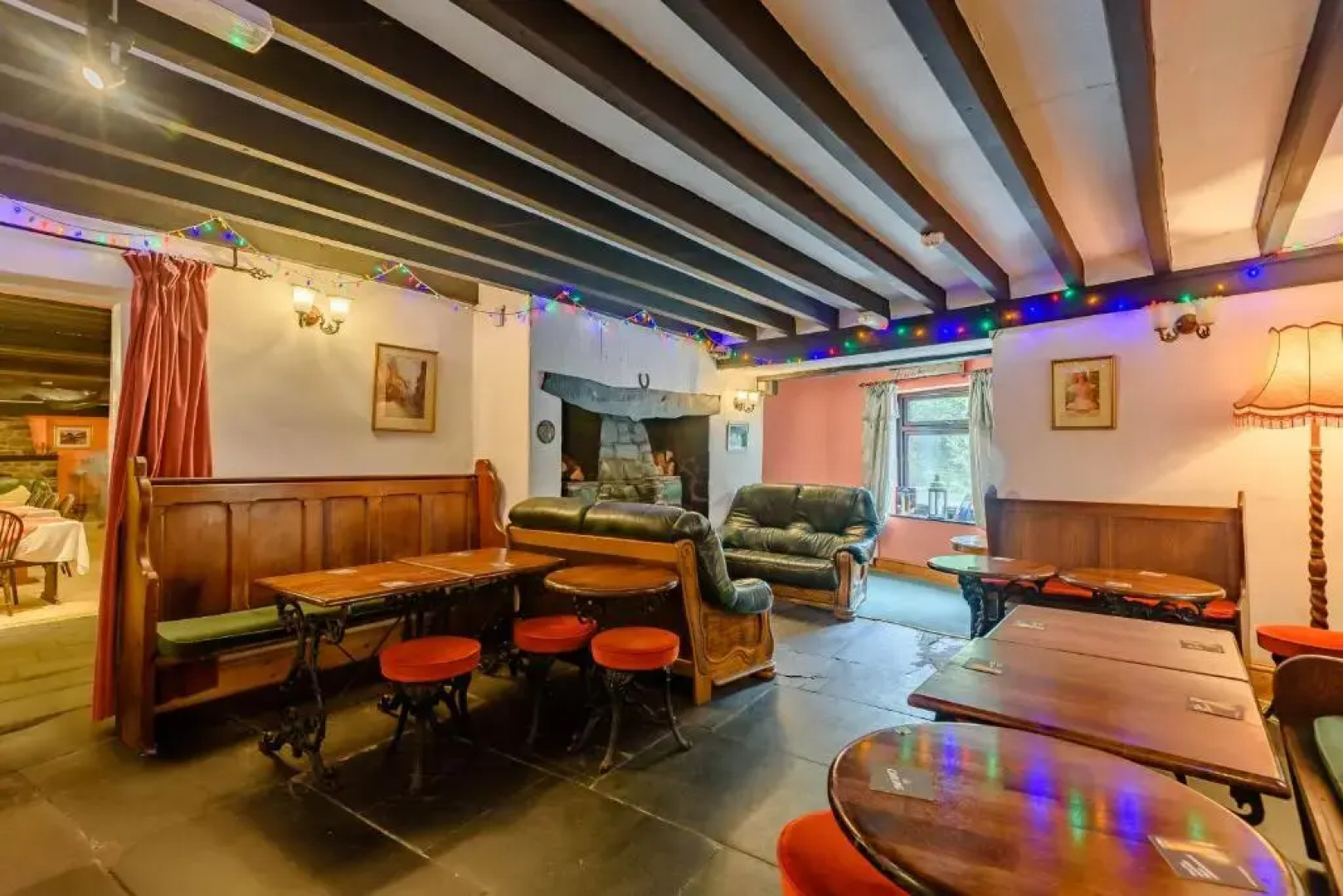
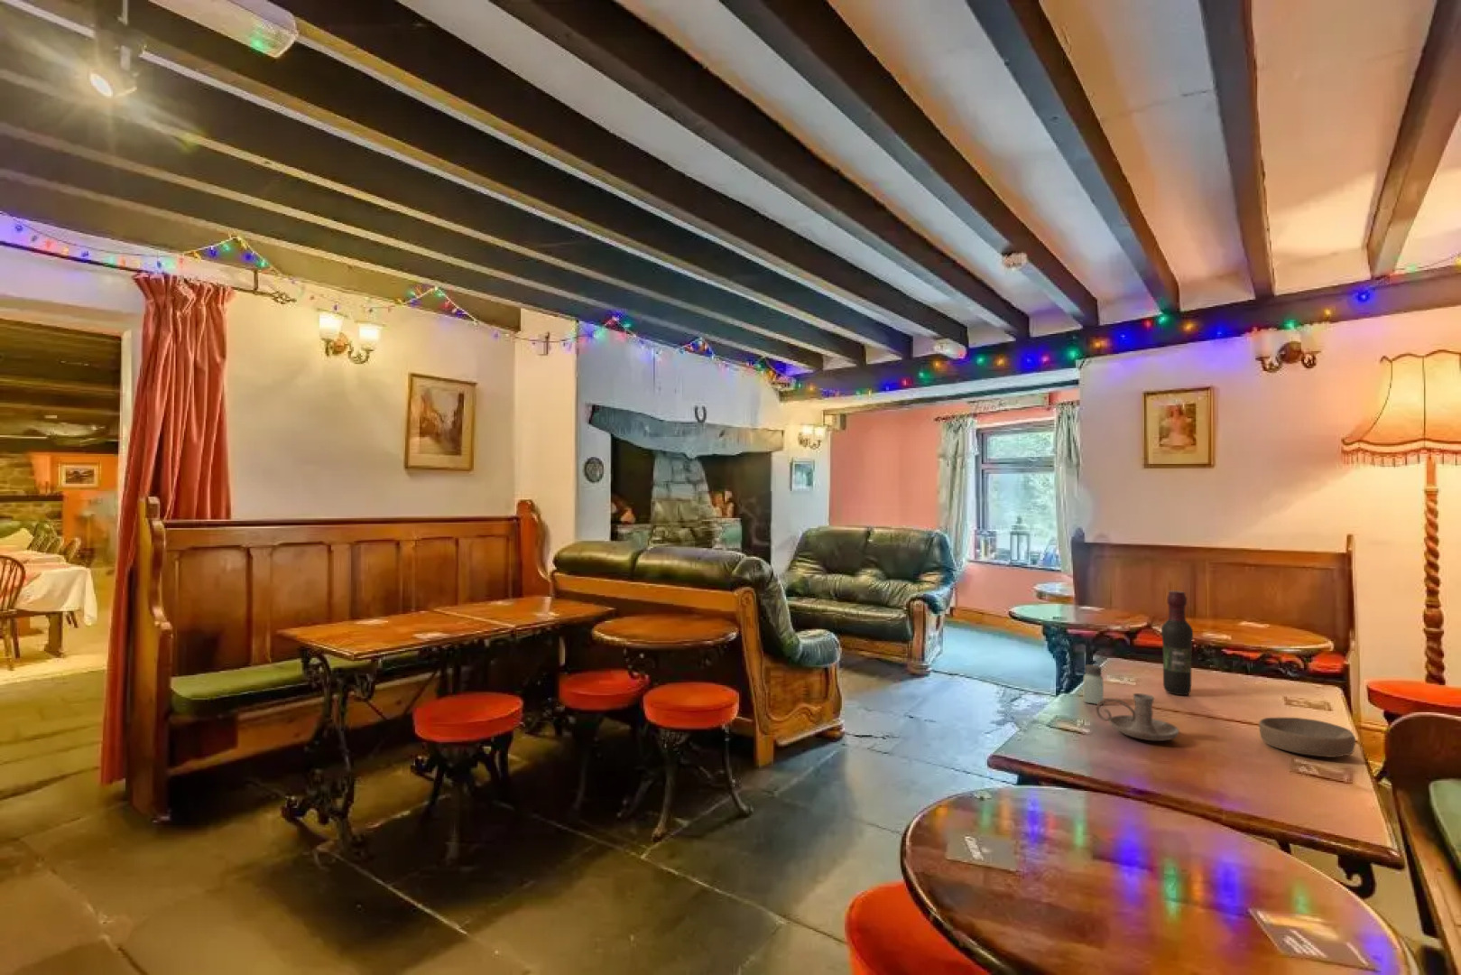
+ wine bottle [1161,590,1193,696]
+ candle holder [1095,692,1180,741]
+ bowl [1258,717,1357,758]
+ saltshaker [1082,664,1104,705]
